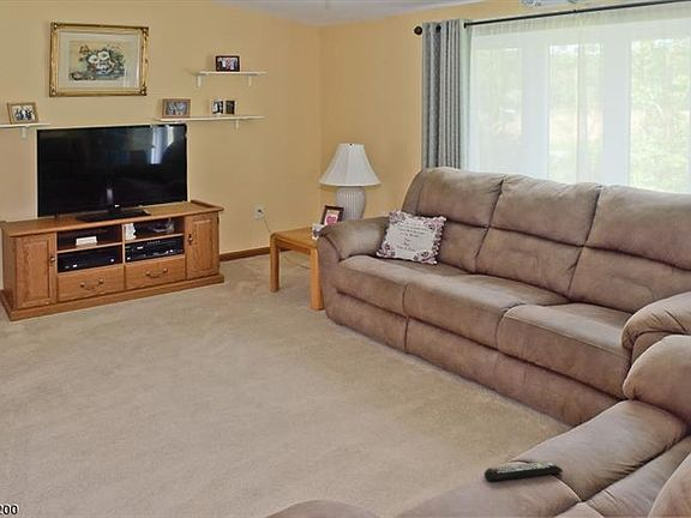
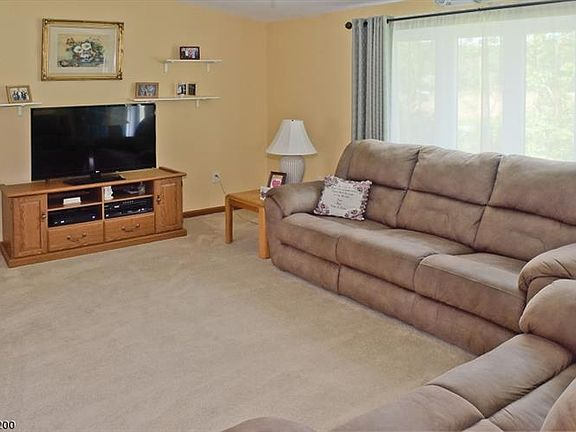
- remote control [483,460,564,482]
